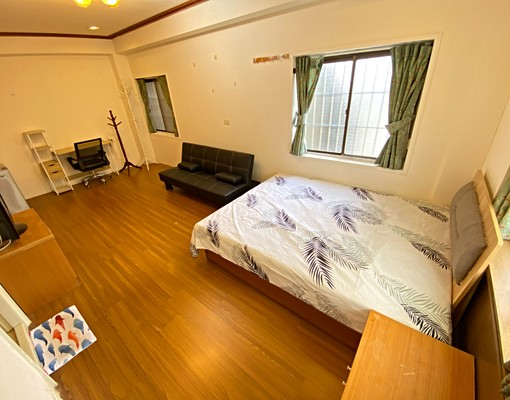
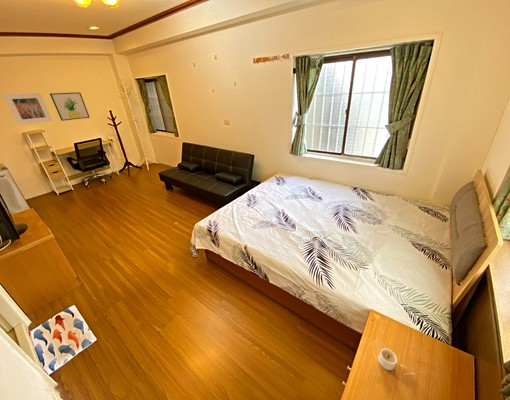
+ candle [377,347,398,371]
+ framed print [2,92,54,125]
+ wall art [49,91,91,122]
